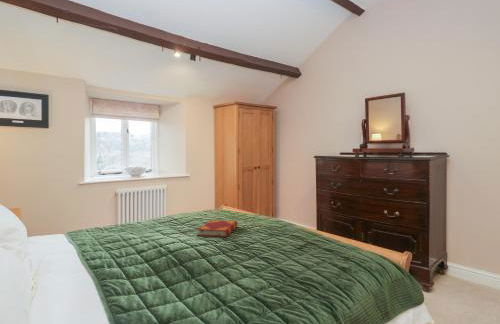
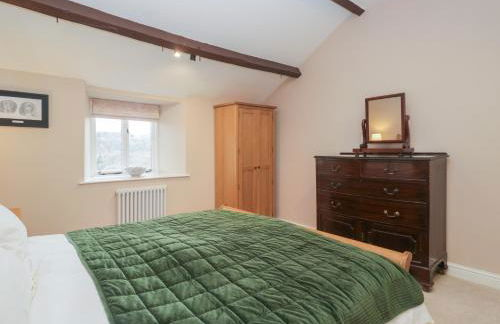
- hardback book [196,219,239,238]
